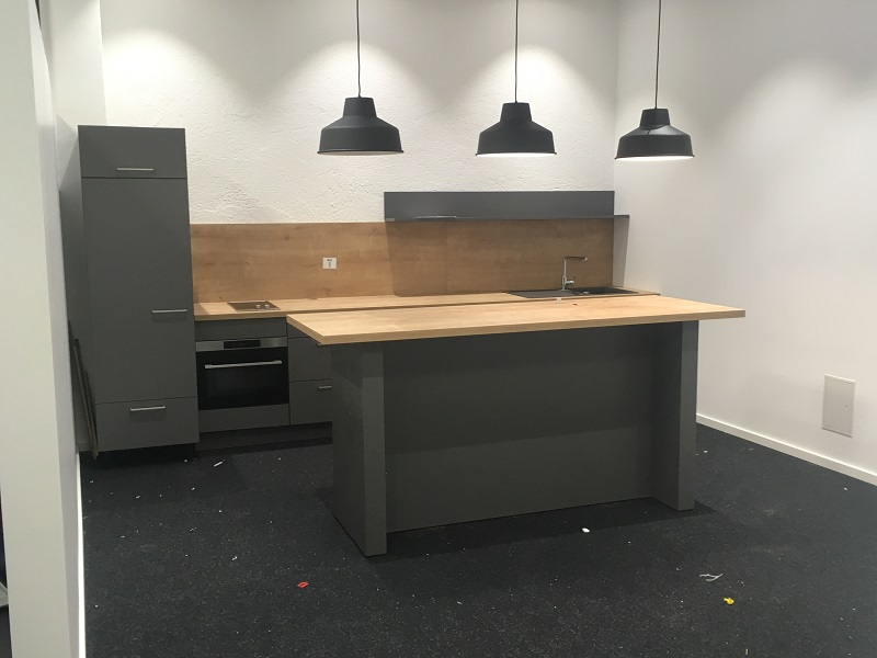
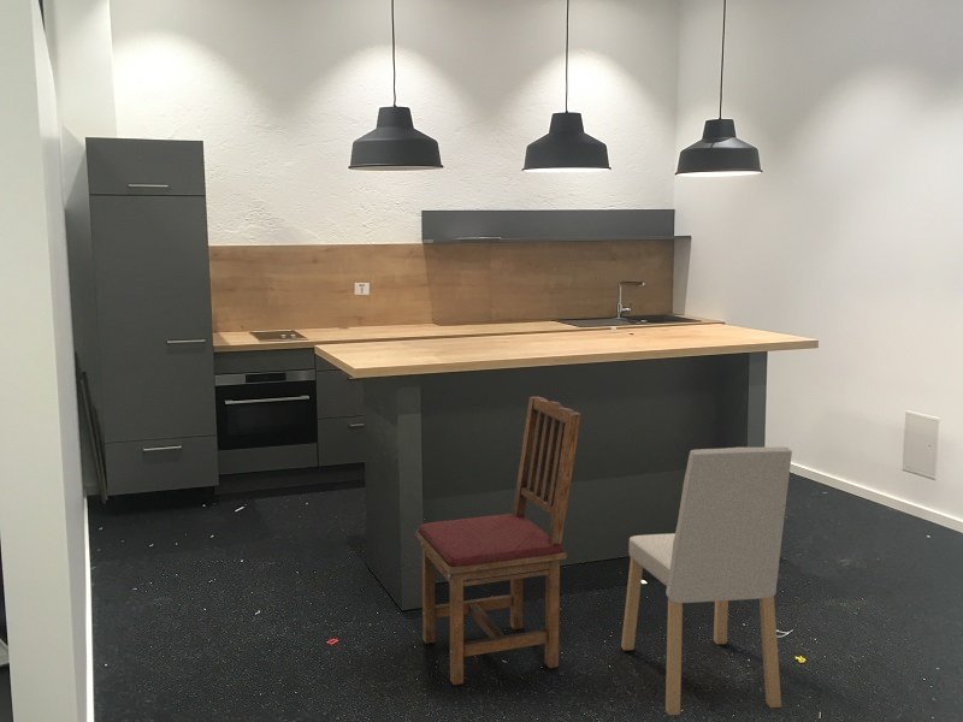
+ dining chair [414,395,583,686]
+ dining chair [620,445,793,716]
